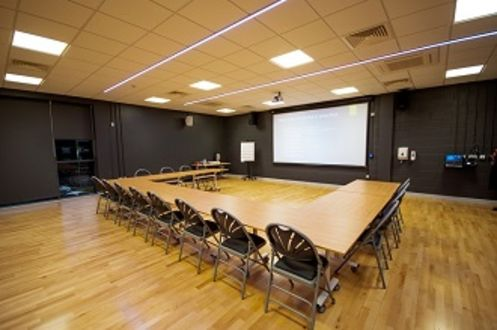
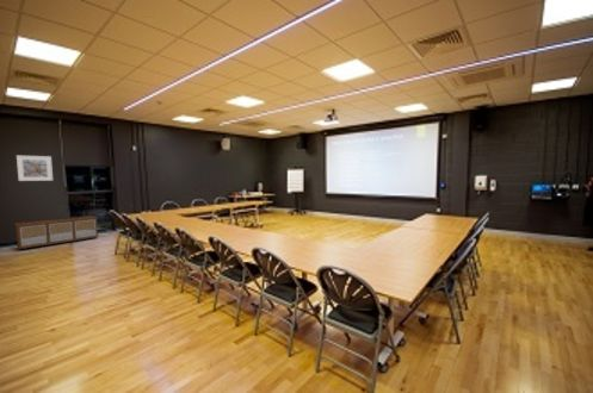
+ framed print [16,154,54,182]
+ storage cabinet [13,214,100,250]
